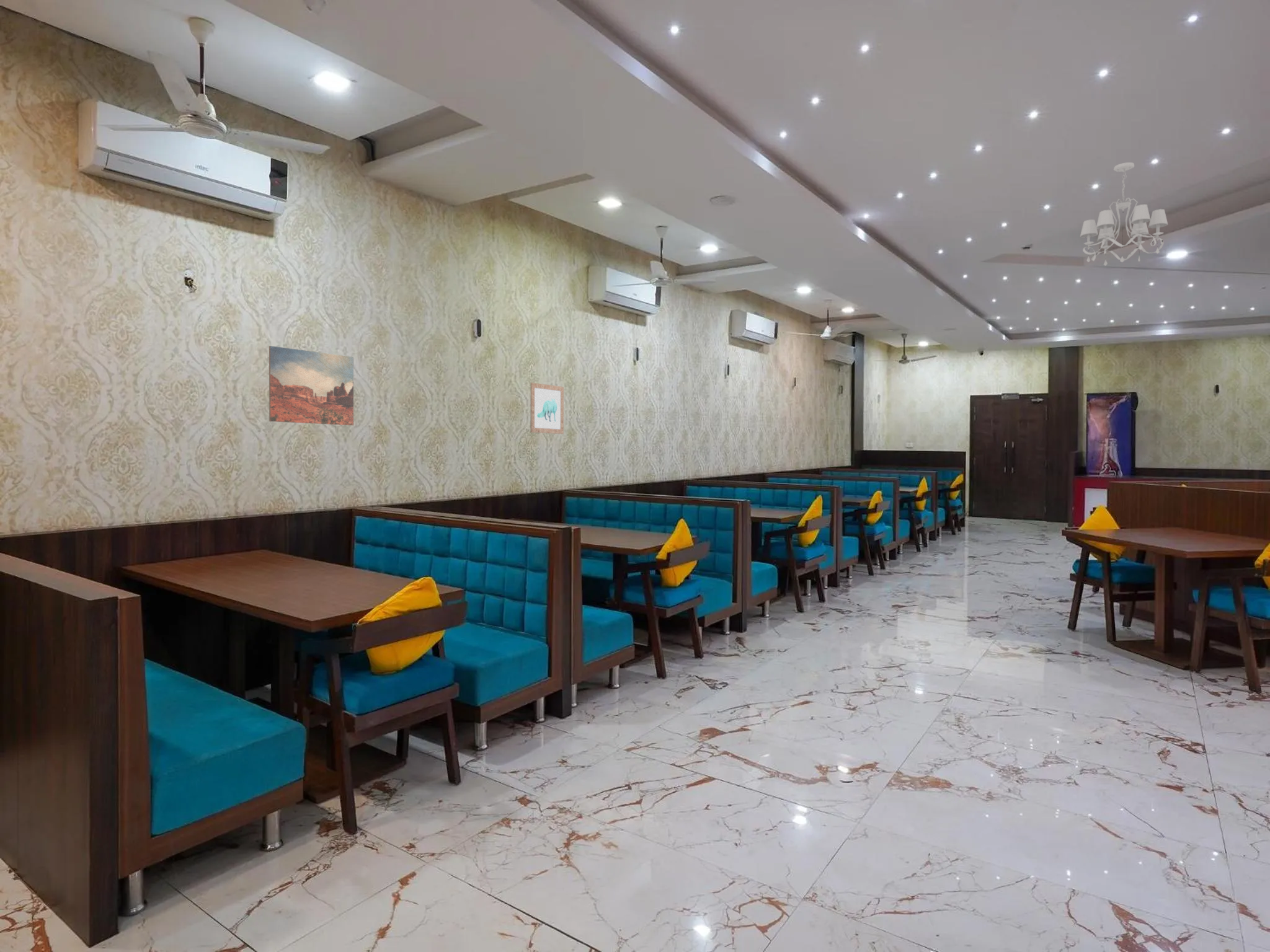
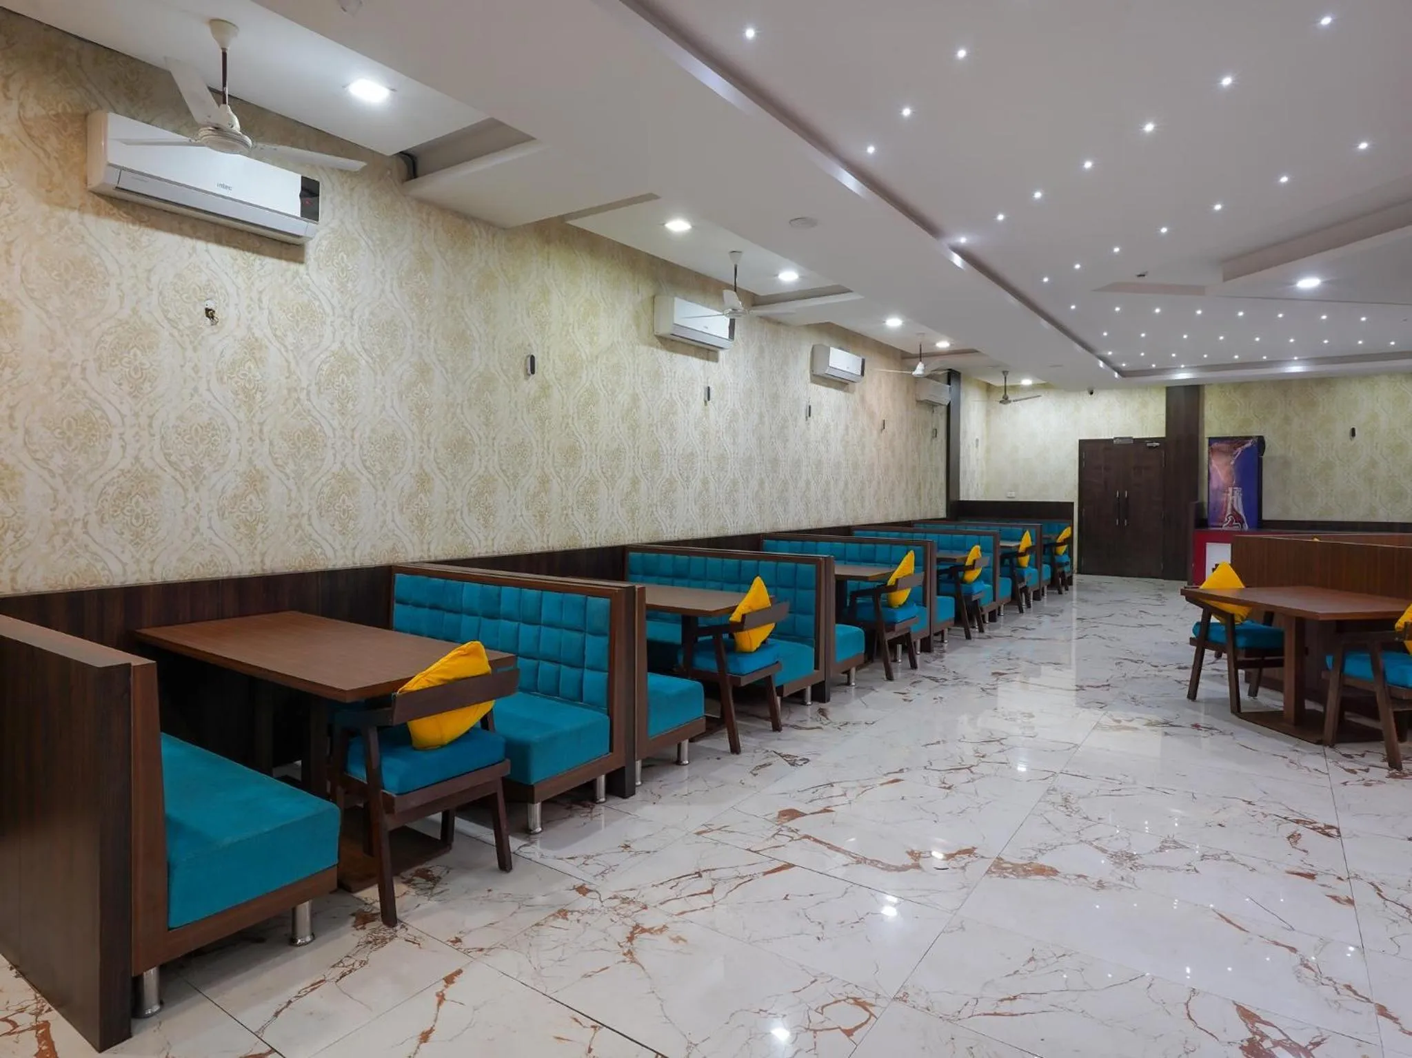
- chandelier [1080,162,1168,267]
- wall art [269,345,354,426]
- wall art [530,382,564,434]
